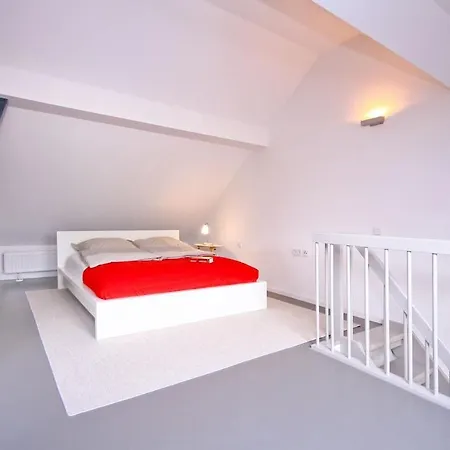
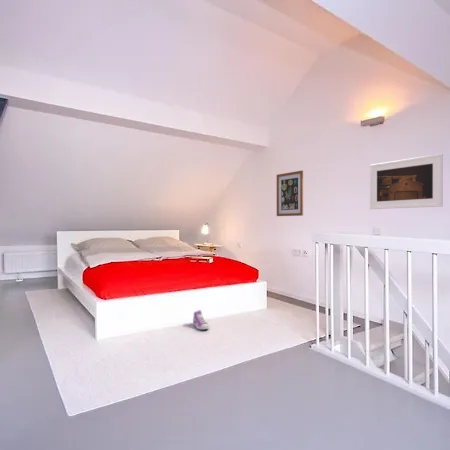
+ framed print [369,153,444,210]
+ sneaker [192,309,210,330]
+ wall art [276,170,304,217]
